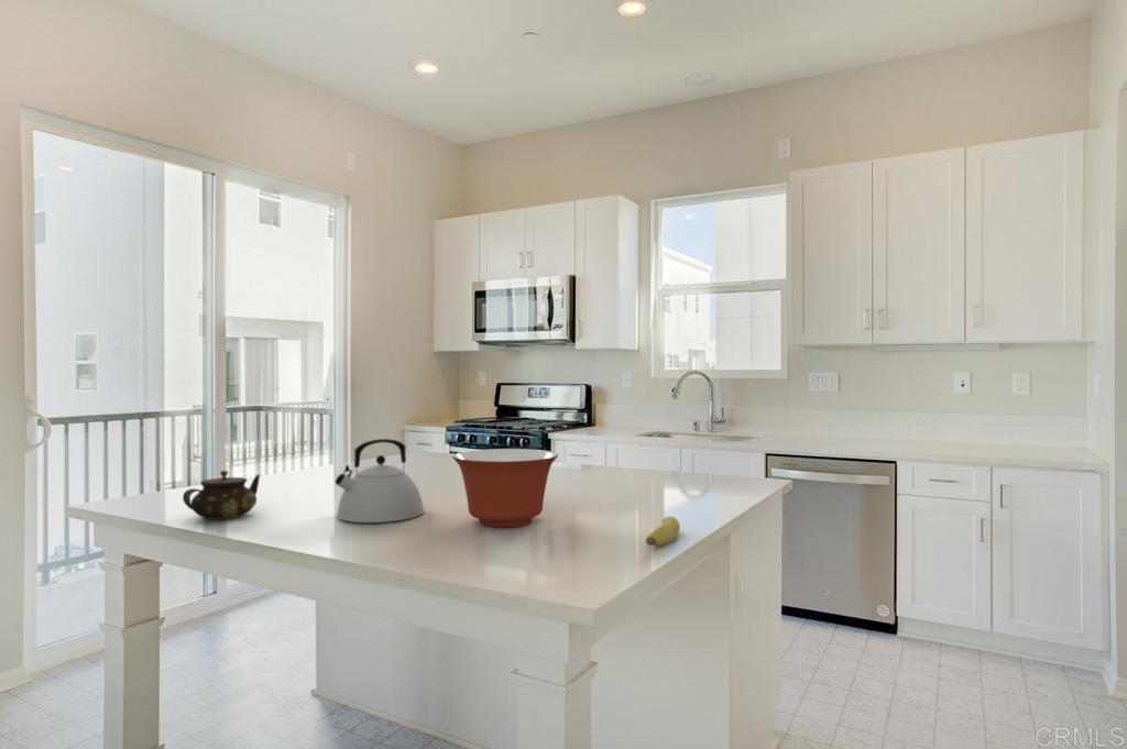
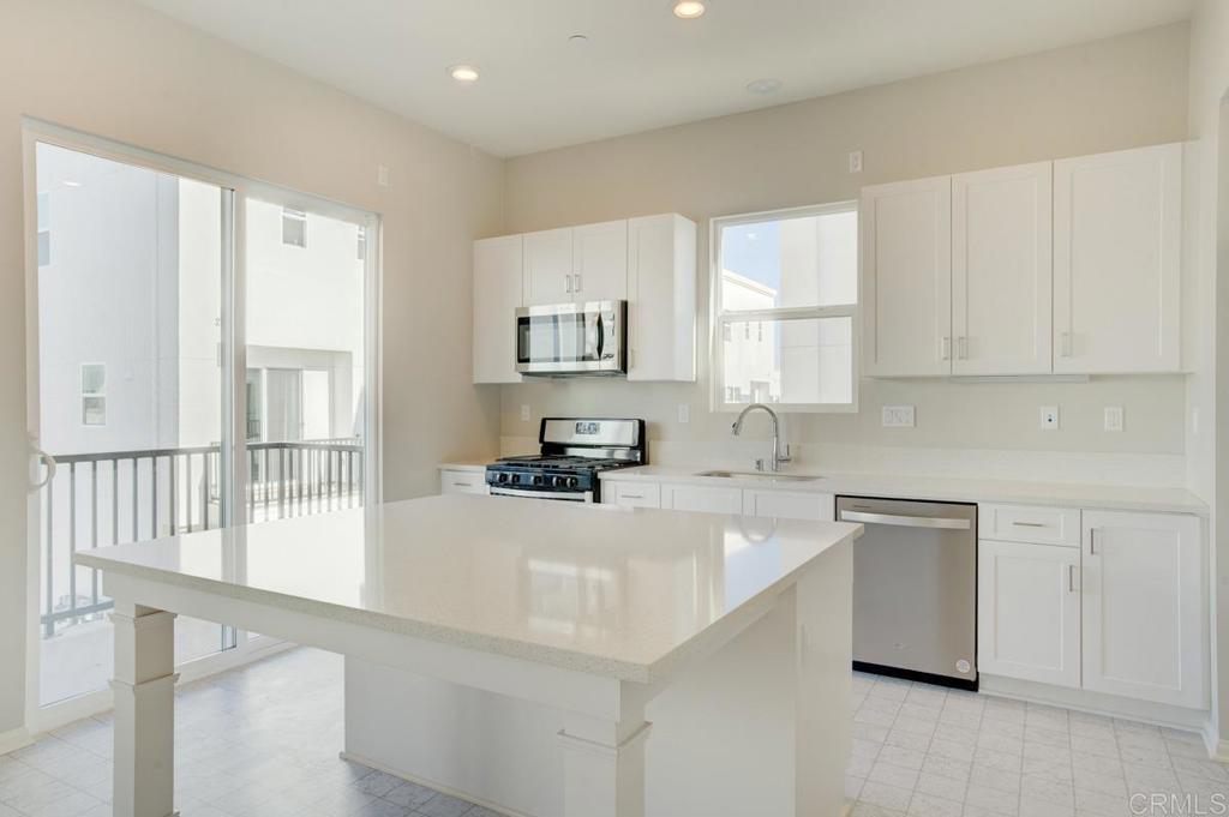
- kettle [335,438,425,524]
- mixing bowl [451,448,559,528]
- fruit [645,516,681,547]
- teapot [182,470,261,520]
